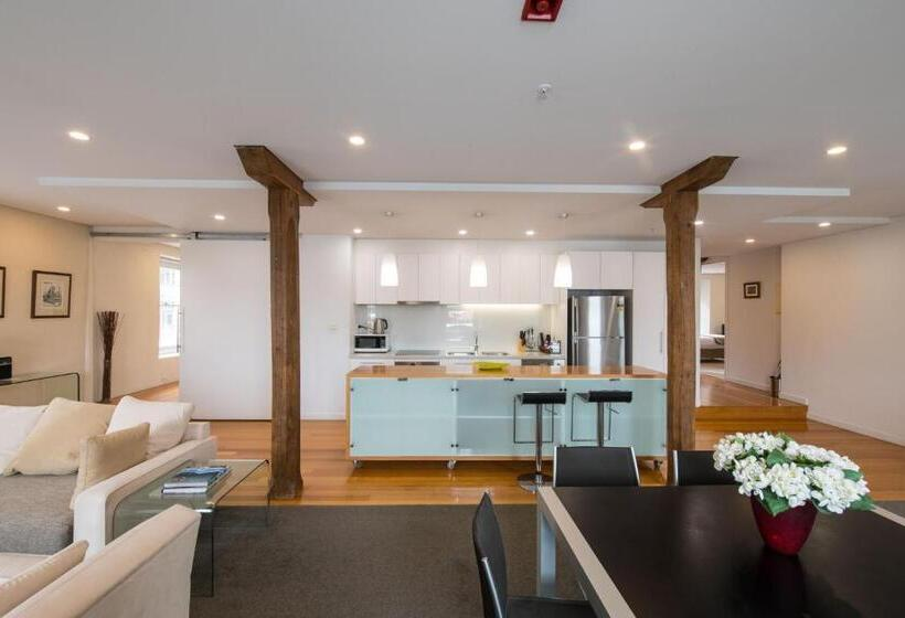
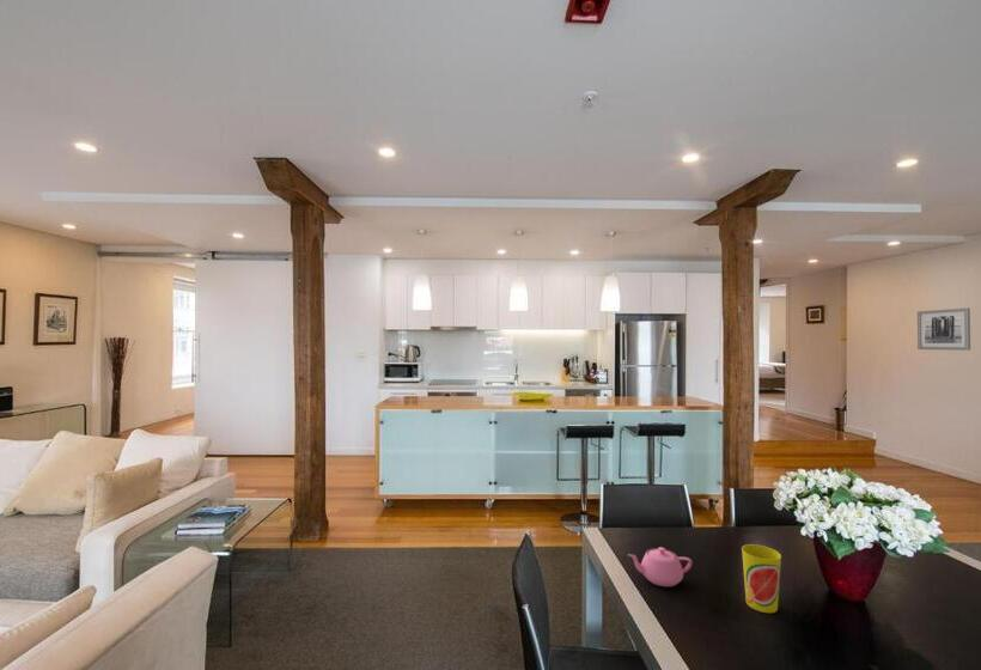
+ cup [741,543,782,614]
+ wall art [916,307,971,352]
+ teapot [627,546,693,587]
